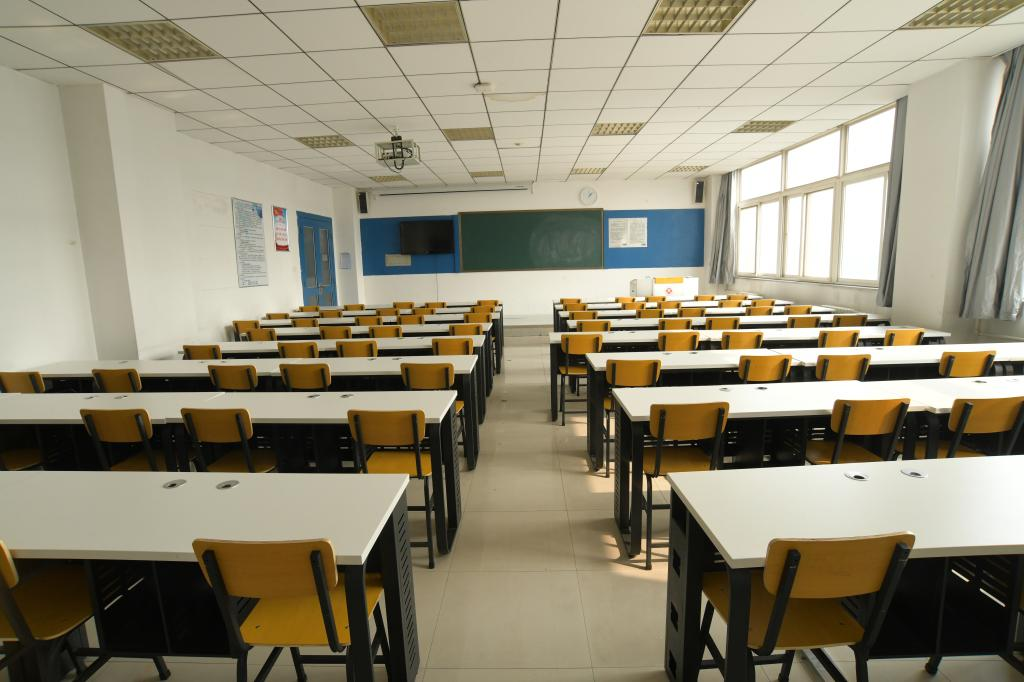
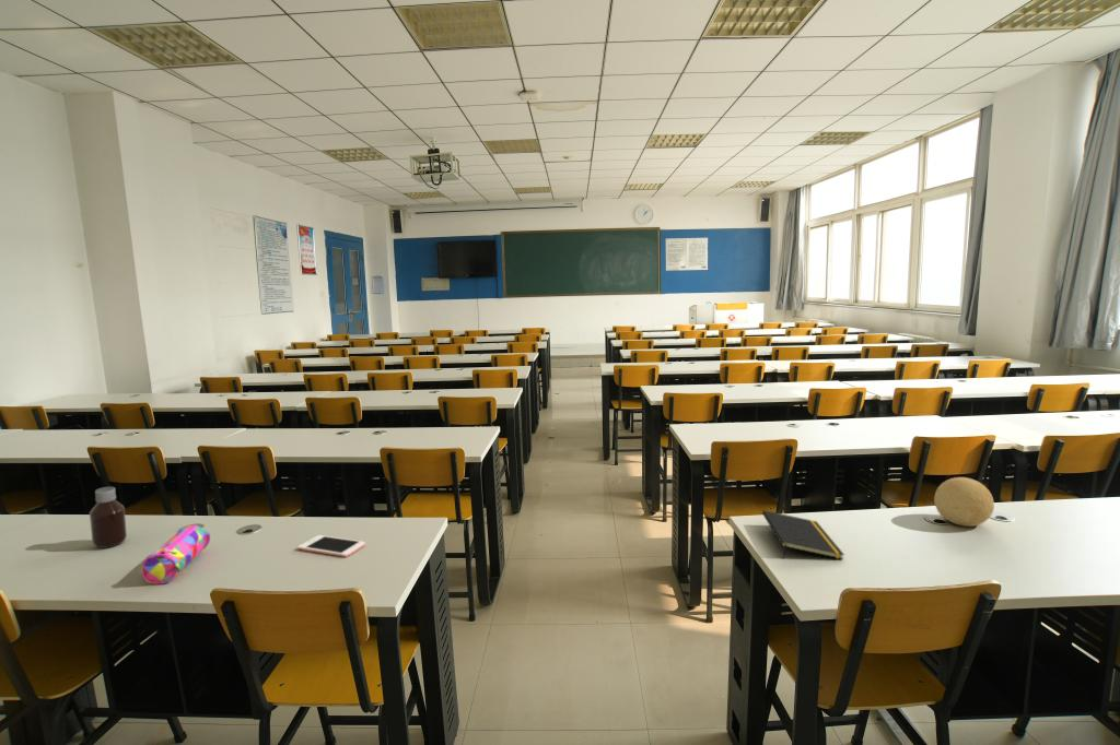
+ bottle [89,486,128,549]
+ cell phone [296,534,366,558]
+ notepad [761,509,845,560]
+ decorative ball [933,476,995,528]
+ pencil case [141,524,211,586]
